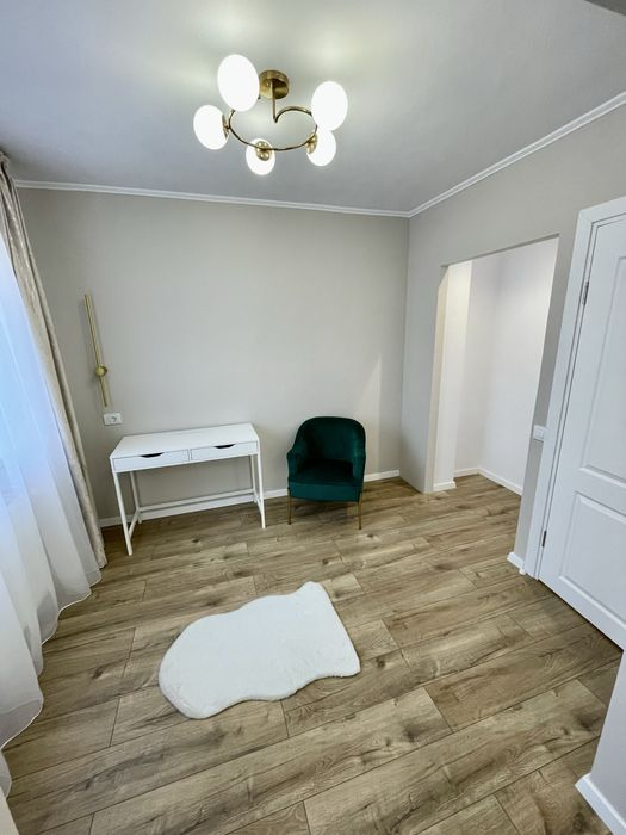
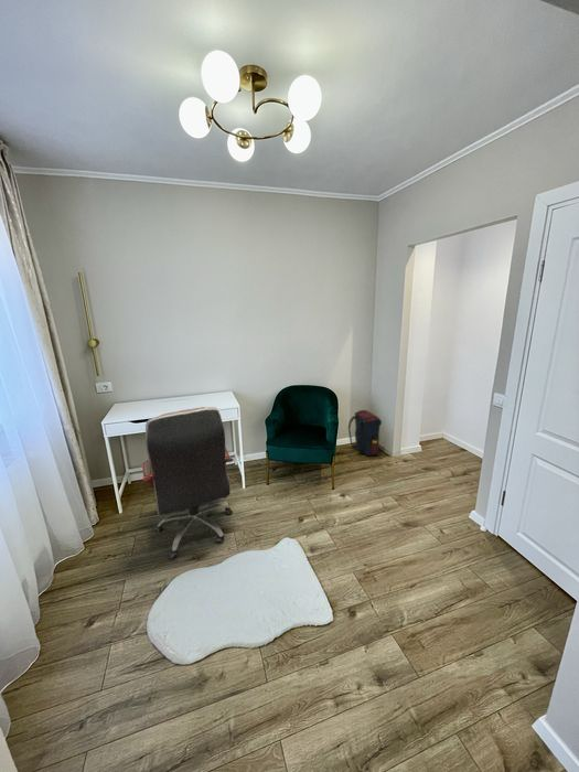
+ satchel [347,409,383,458]
+ office chair [141,406,235,560]
